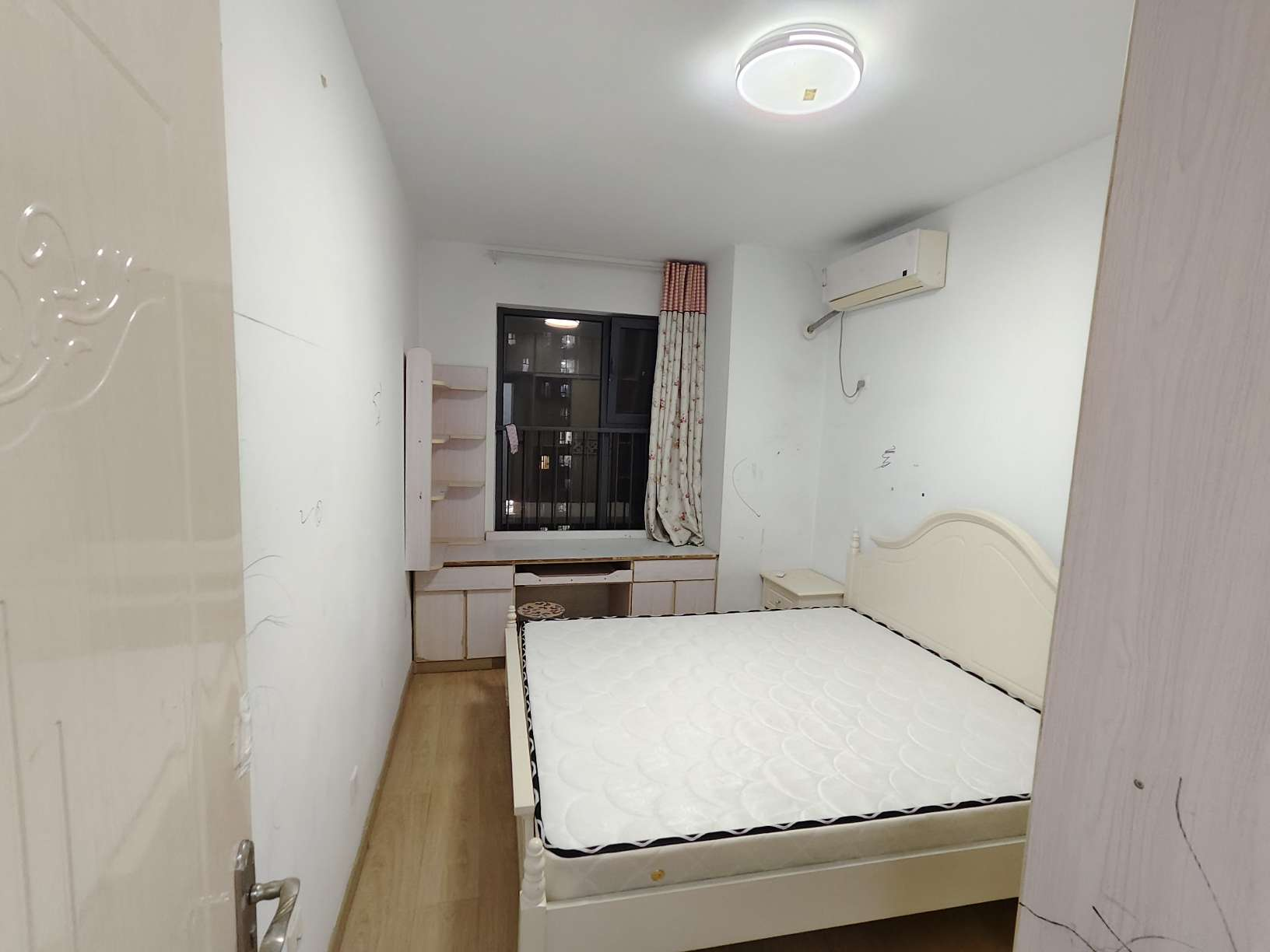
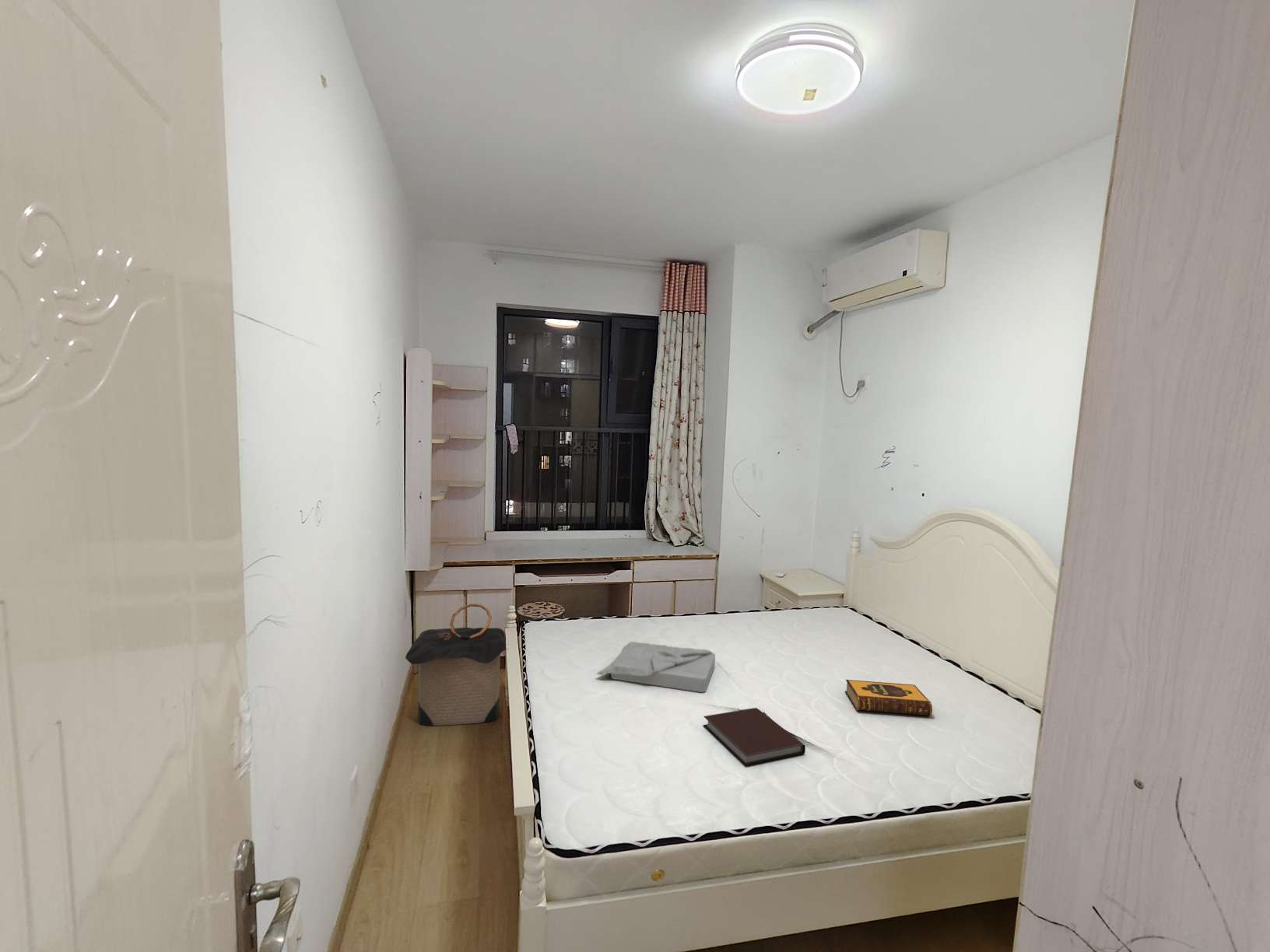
+ notebook [703,707,806,767]
+ hardback book [844,679,933,717]
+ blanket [596,641,716,693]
+ laundry hamper [405,603,507,726]
